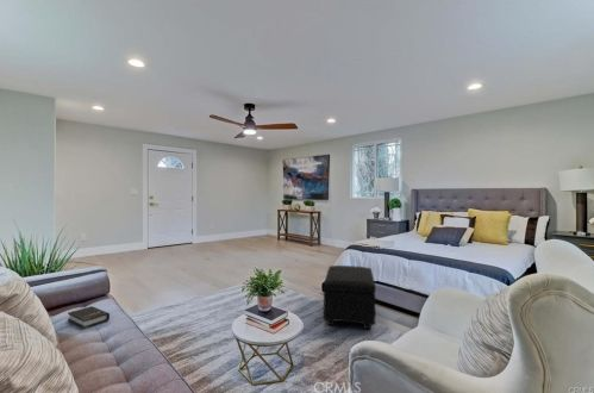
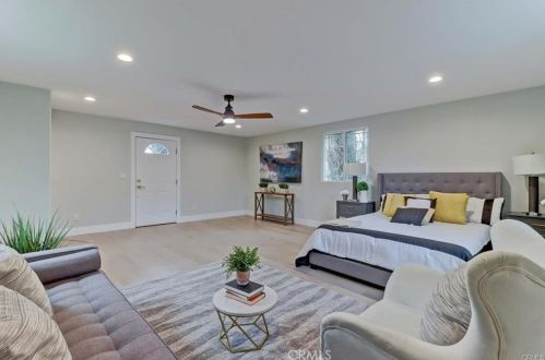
- hardback book [67,305,111,330]
- footstool [323,264,377,330]
